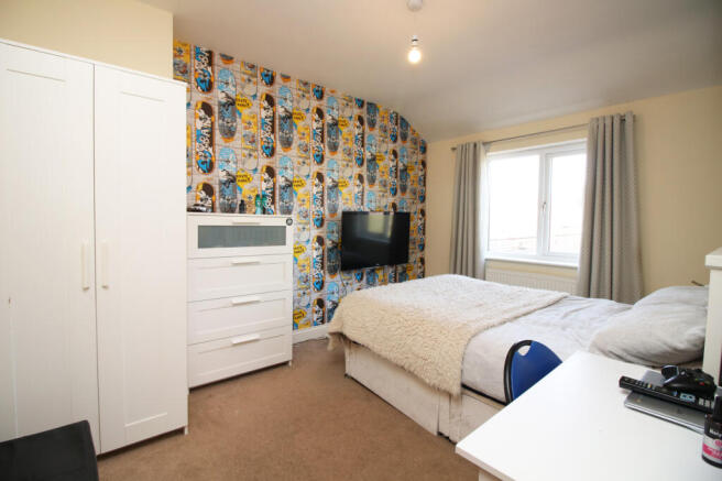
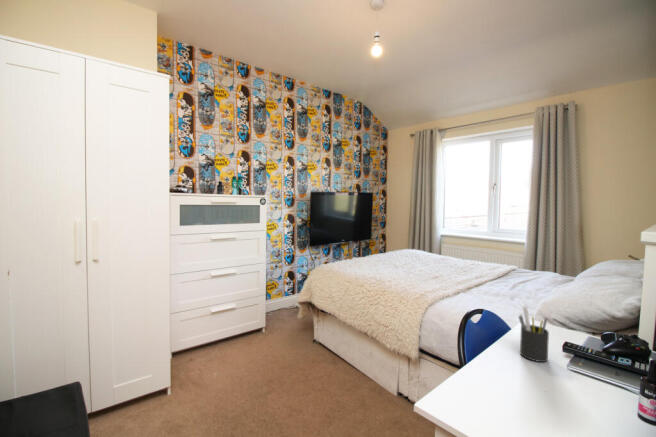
+ pen holder [517,306,550,363]
